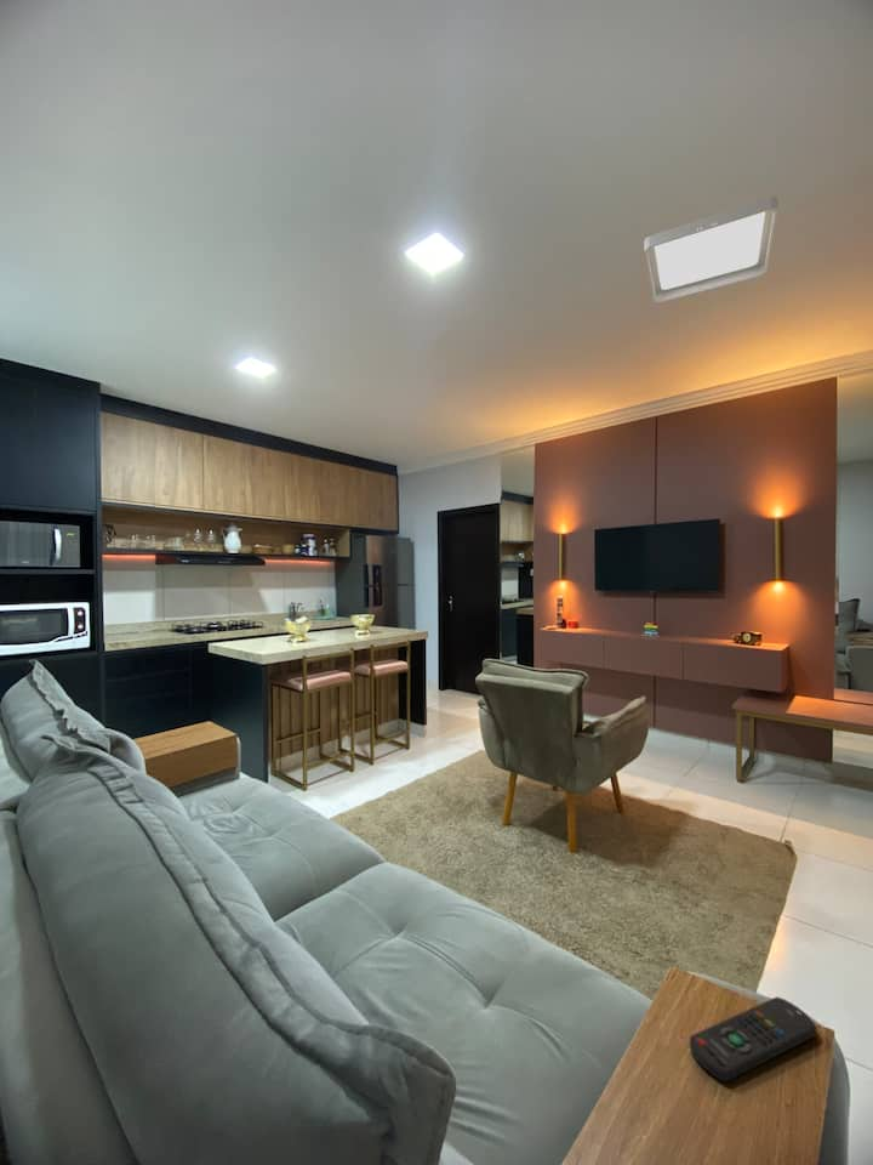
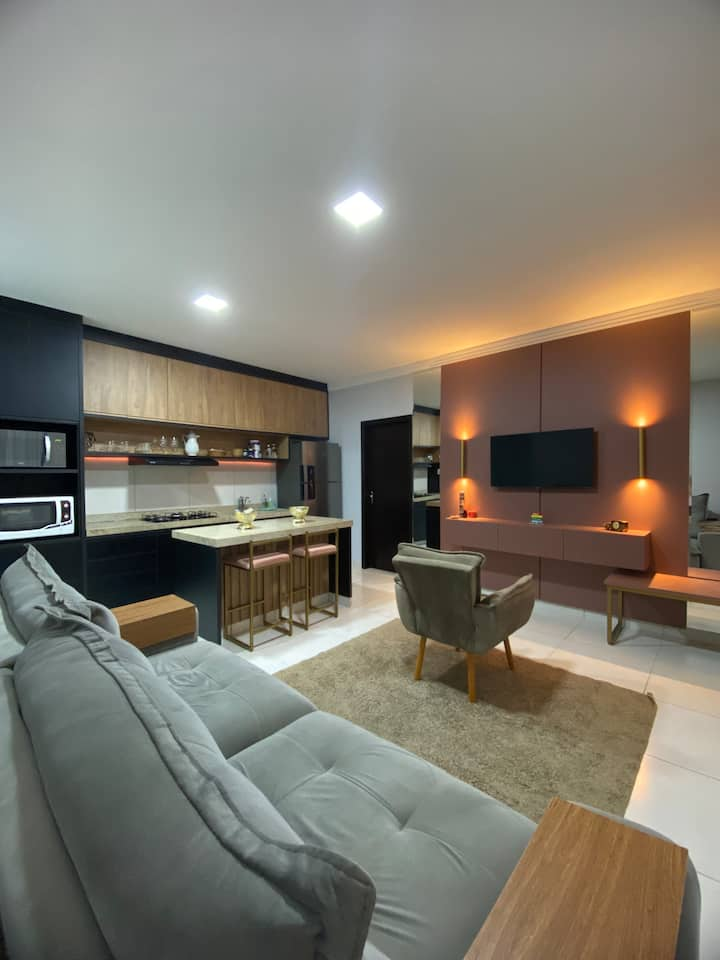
- ceiling light [643,195,780,303]
- remote control [689,995,817,1082]
